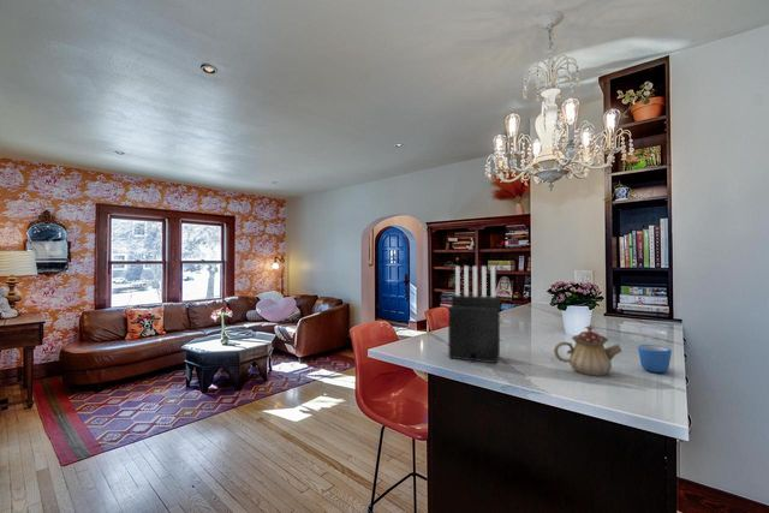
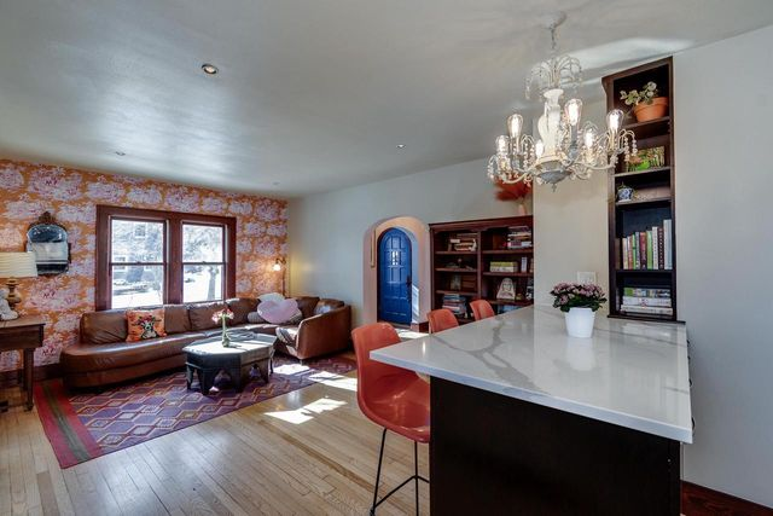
- mug [637,344,673,374]
- knife block [447,266,501,364]
- teapot [553,324,624,377]
